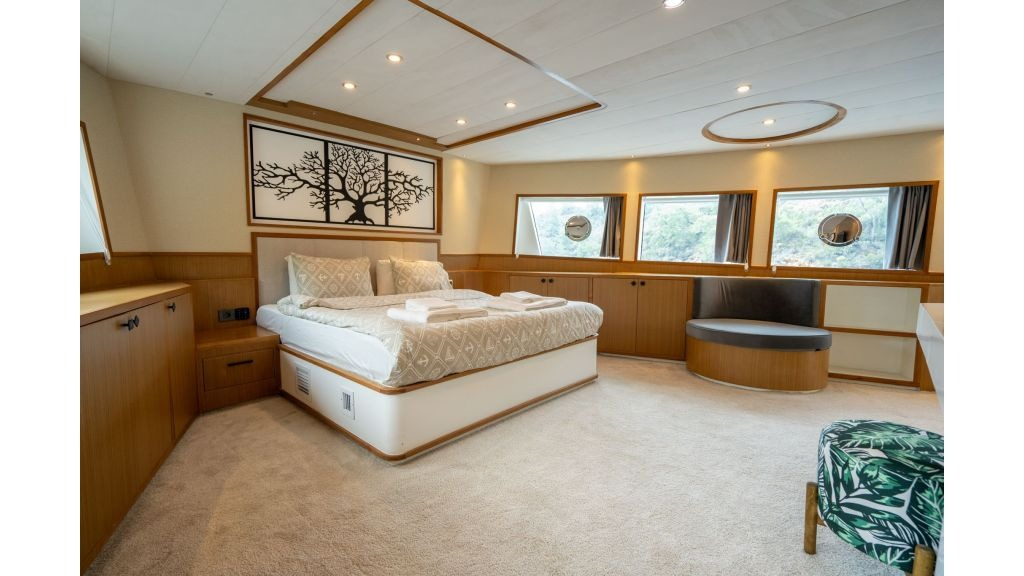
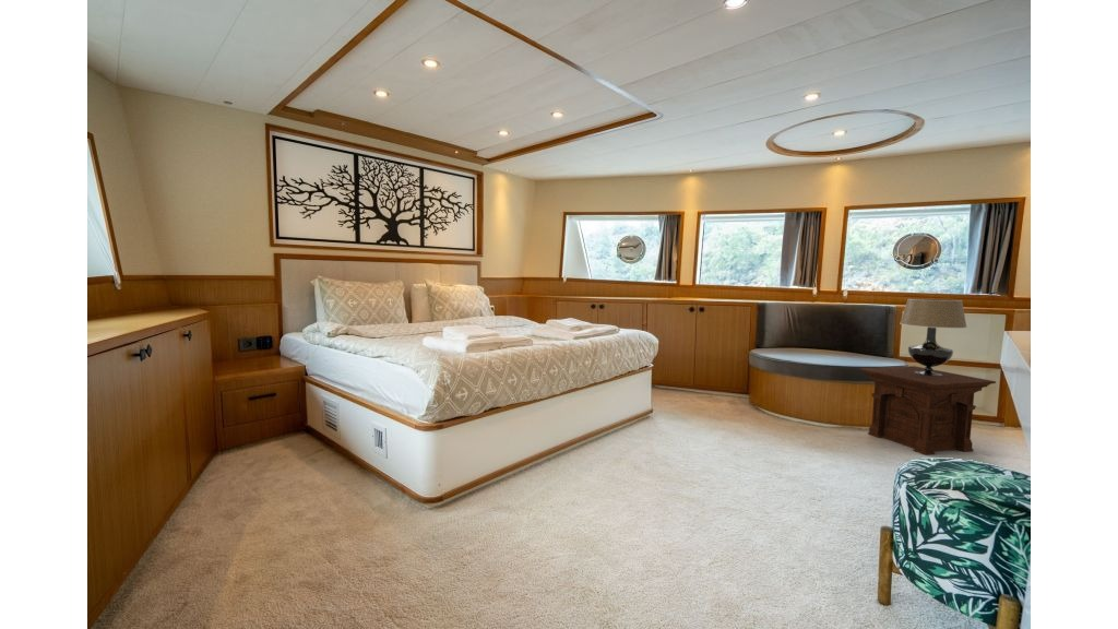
+ table lamp [899,298,968,377]
+ side table [858,365,997,456]
